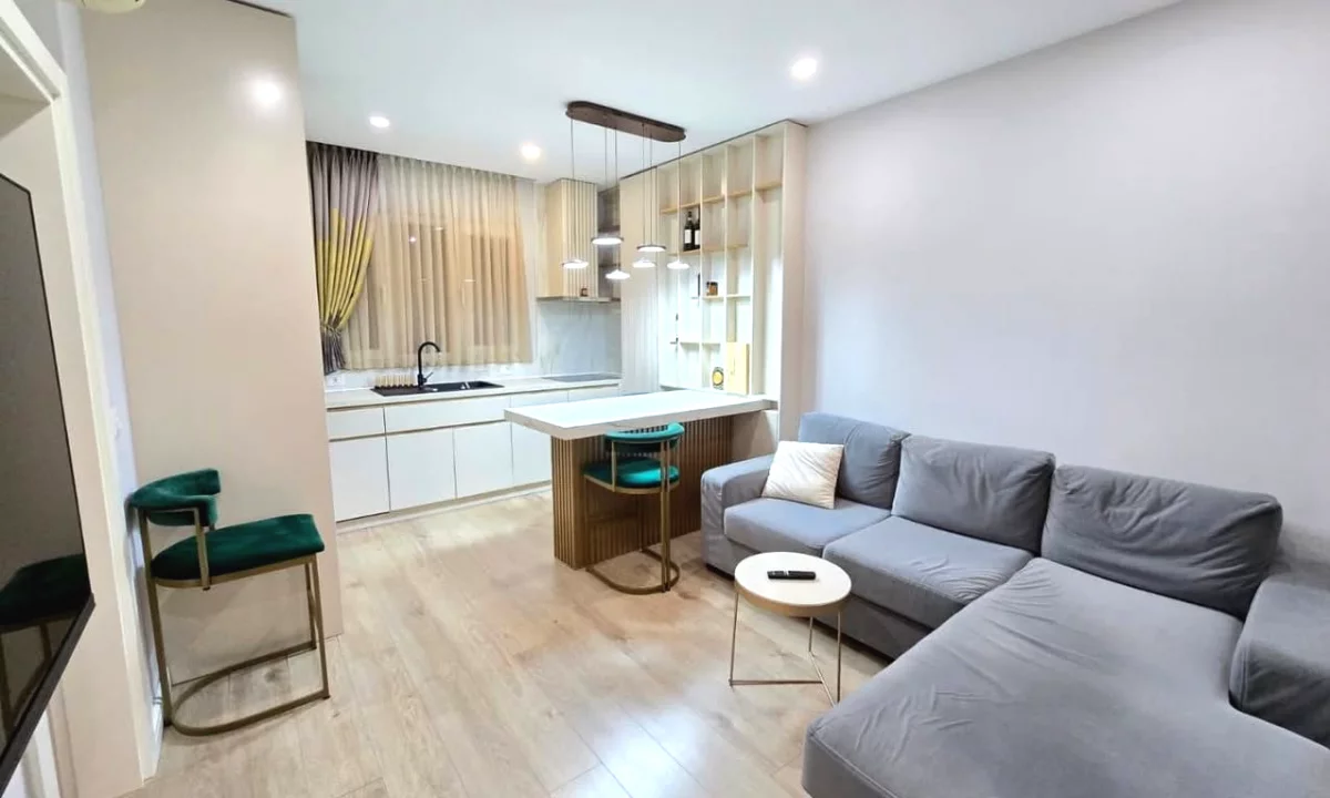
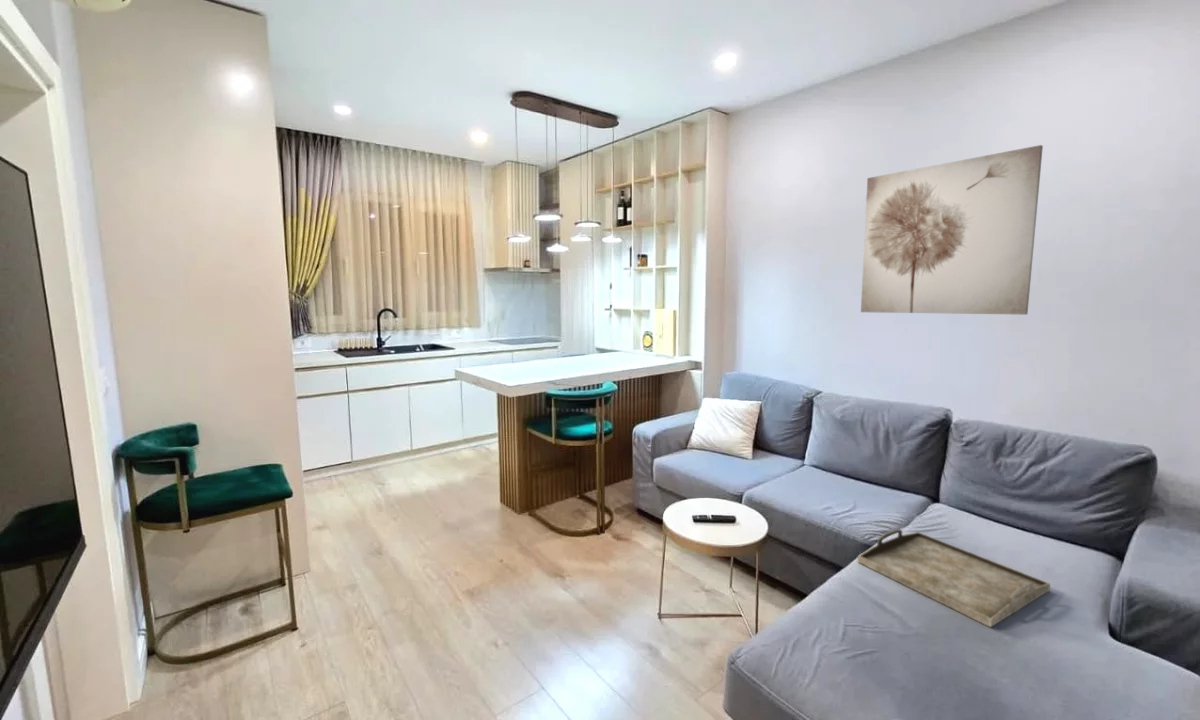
+ serving tray [857,528,1051,628]
+ wall art [860,144,1044,316]
